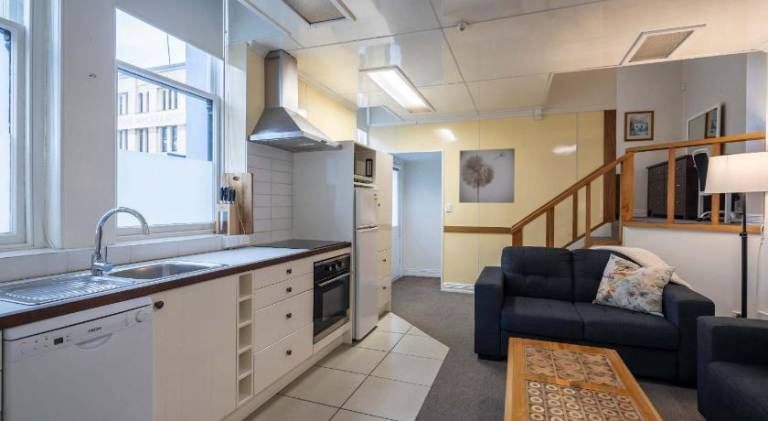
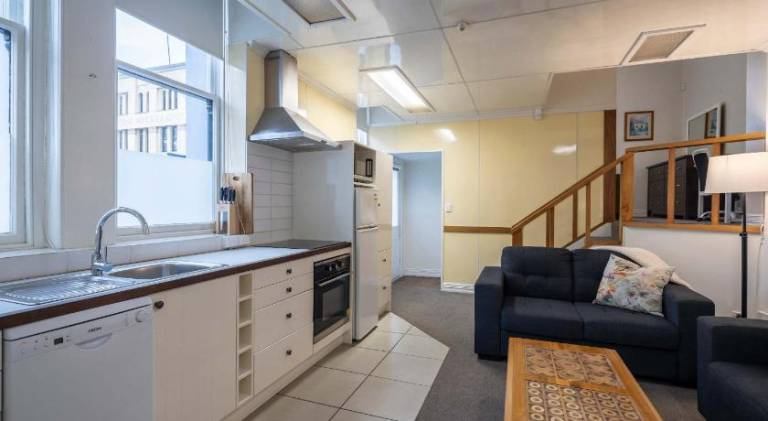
- wall art [458,147,516,204]
